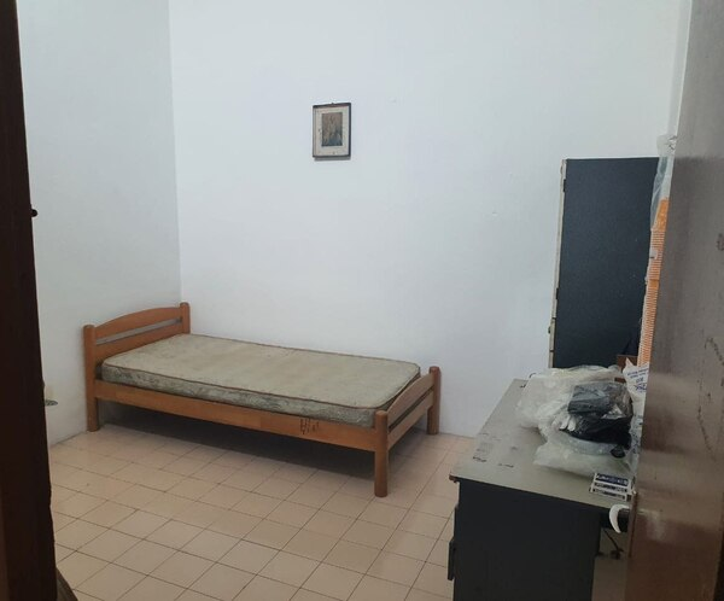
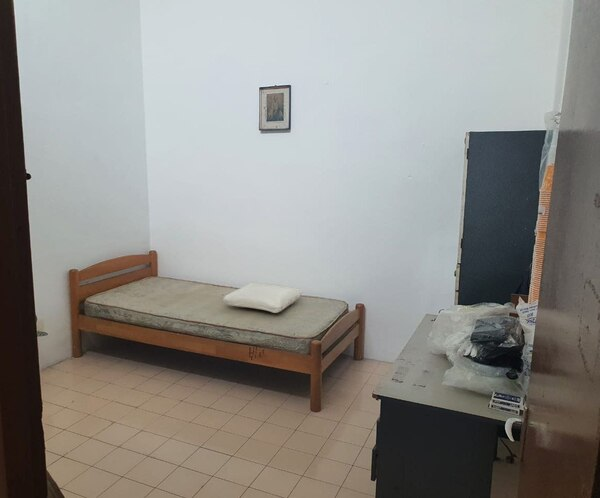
+ pillow [222,281,303,314]
